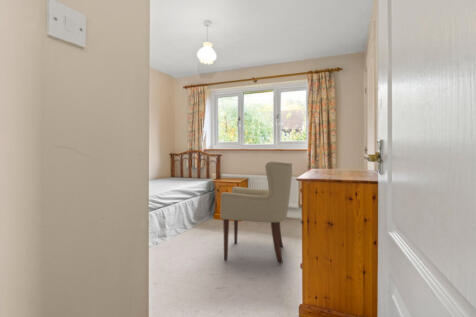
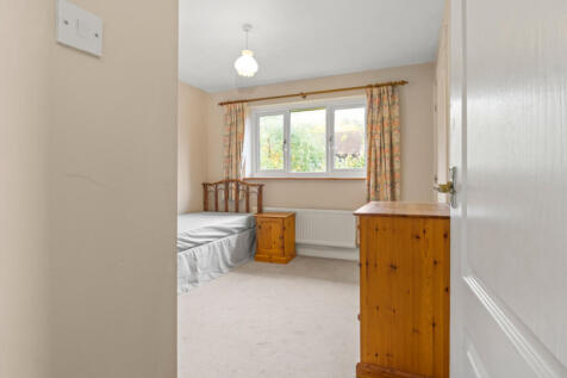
- chair [219,160,293,265]
